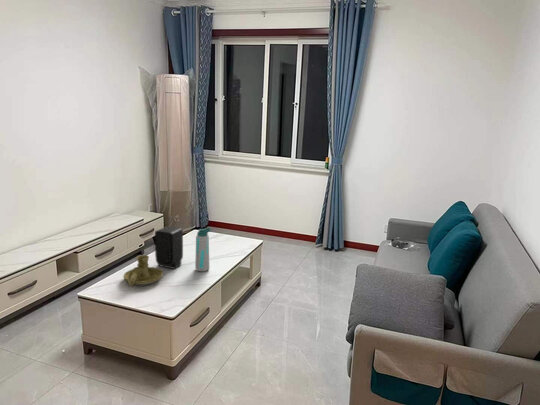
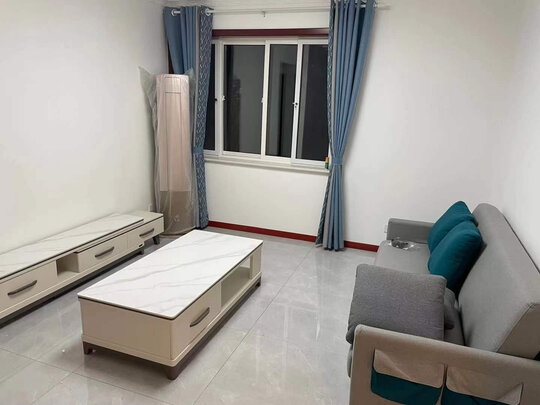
- water bottle [194,227,212,272]
- candle holder [122,254,164,287]
- speaker [154,225,184,270]
